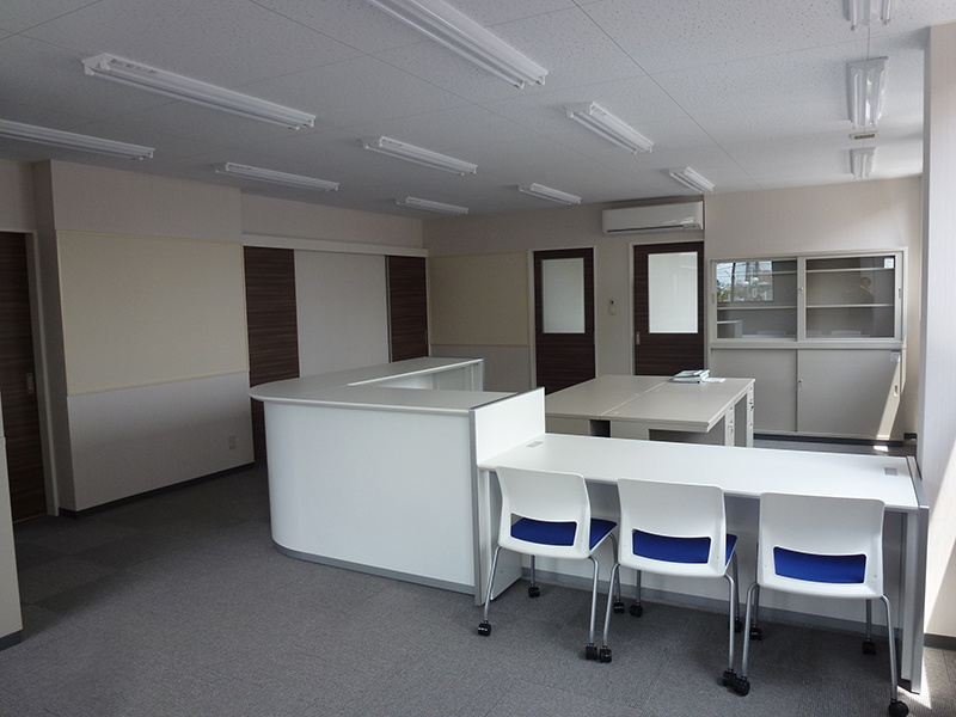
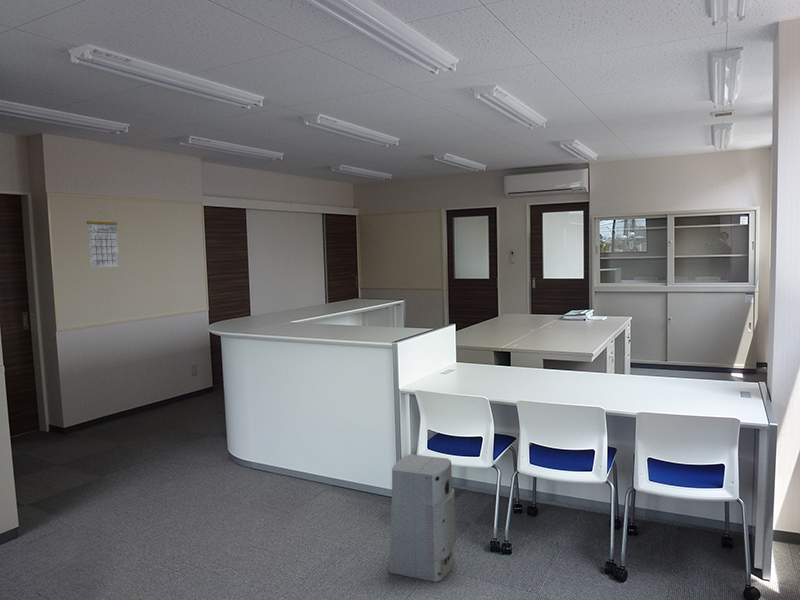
+ calendar [86,211,120,269]
+ air purifier [388,453,457,583]
